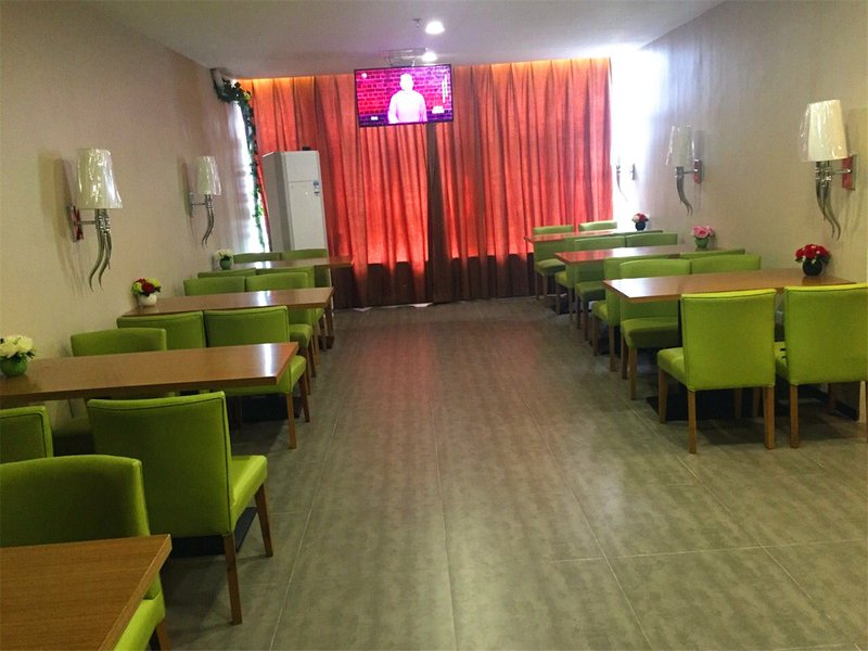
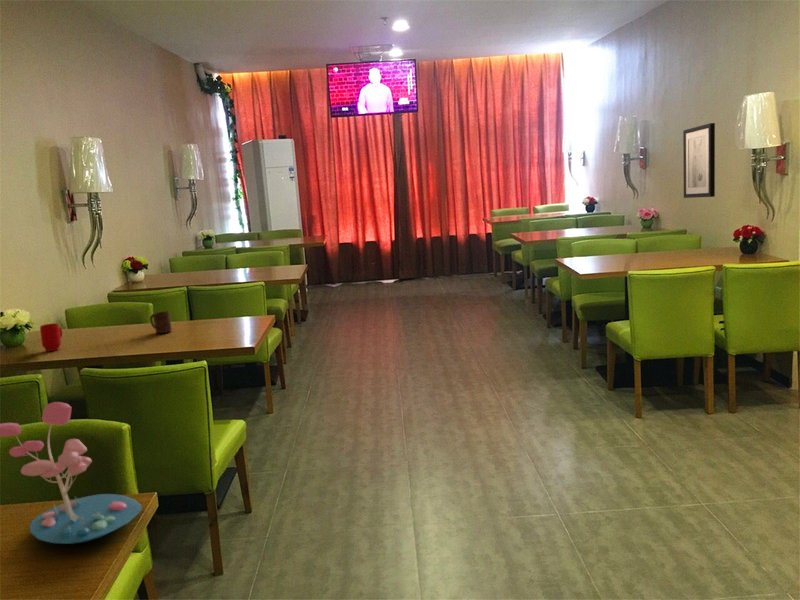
+ wall art [682,122,716,199]
+ mug [39,323,63,352]
+ decorative tree [0,401,143,545]
+ cup [149,311,173,334]
